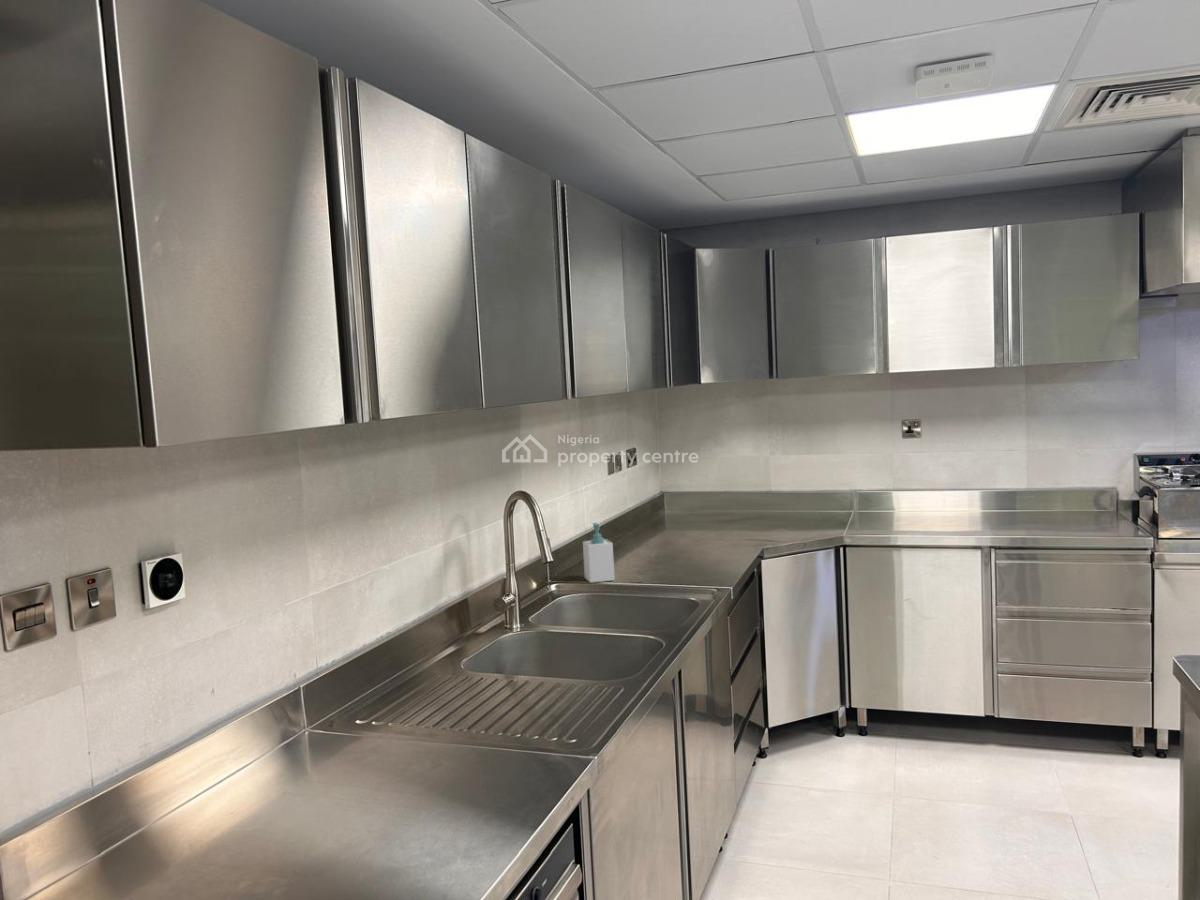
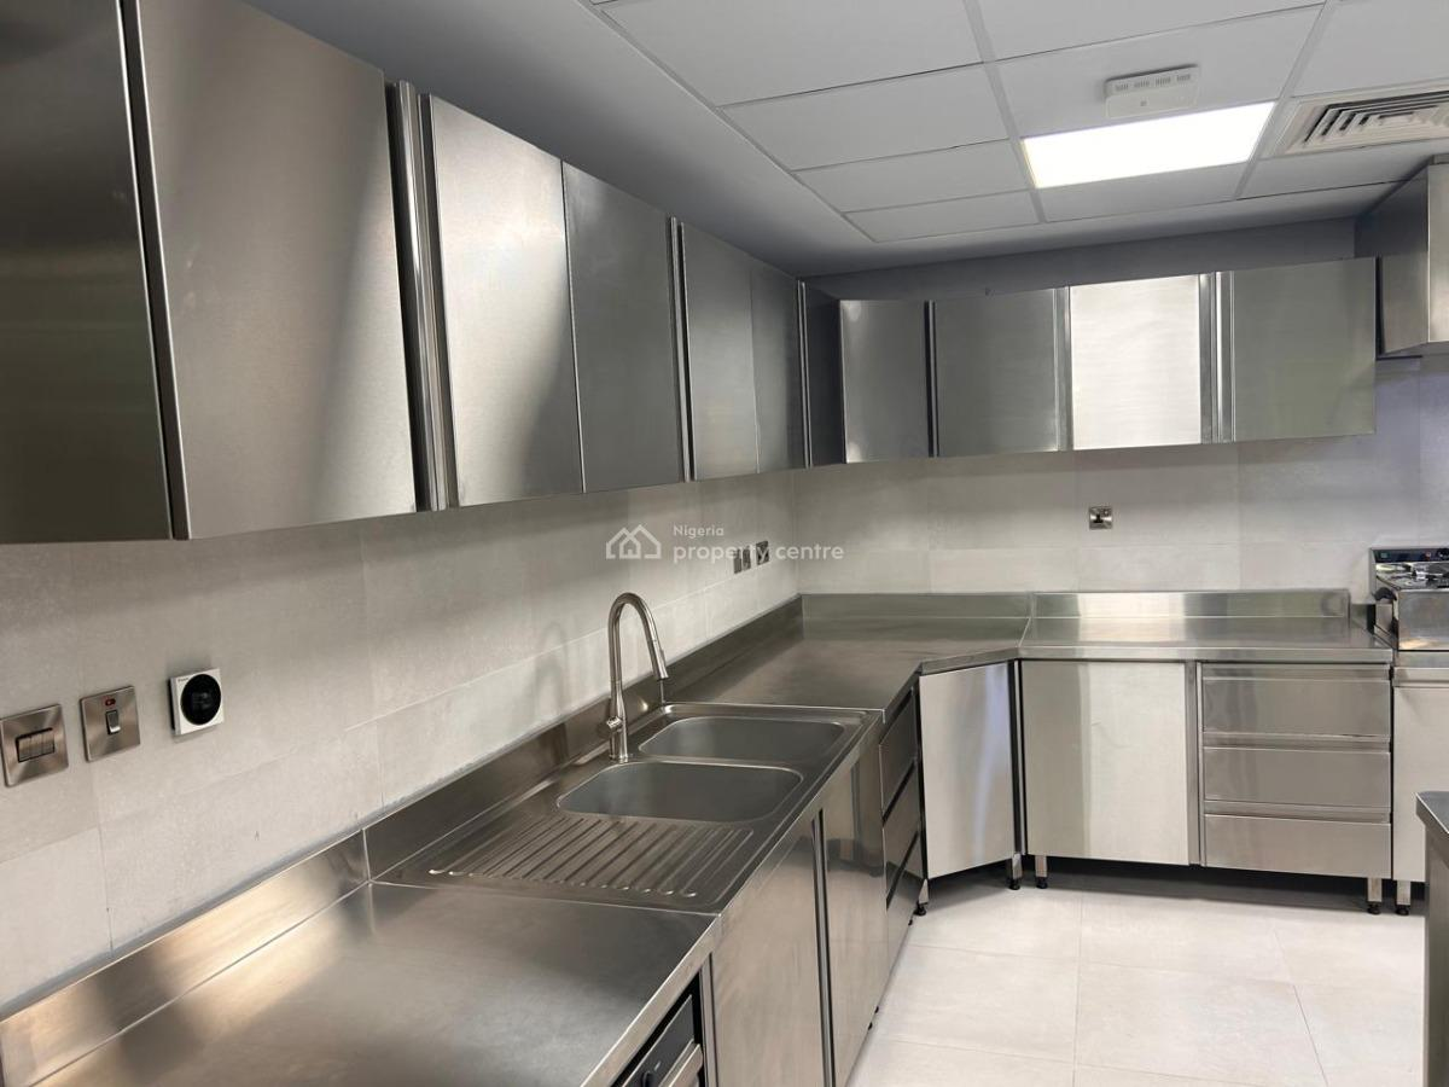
- soap bottle [582,522,616,584]
